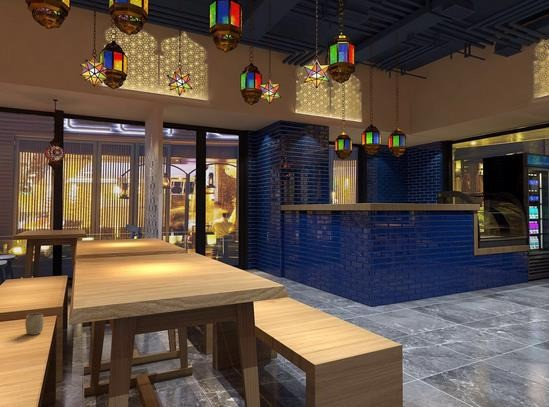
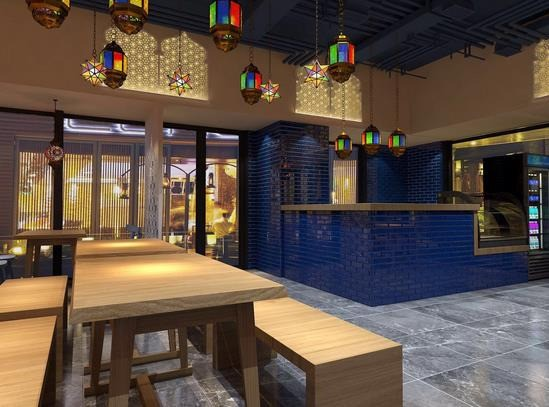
- cup [24,312,45,336]
